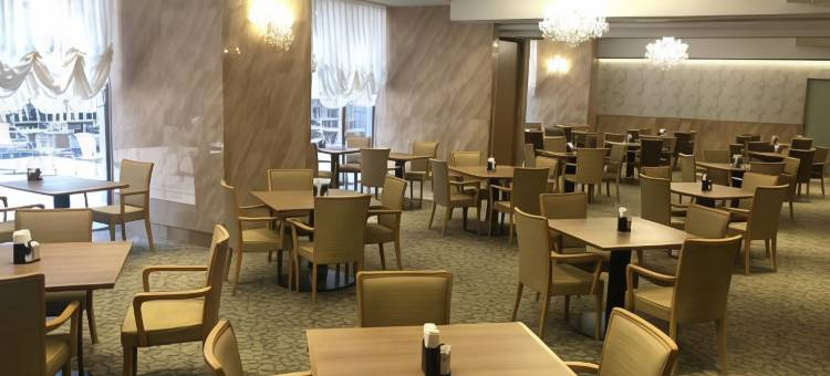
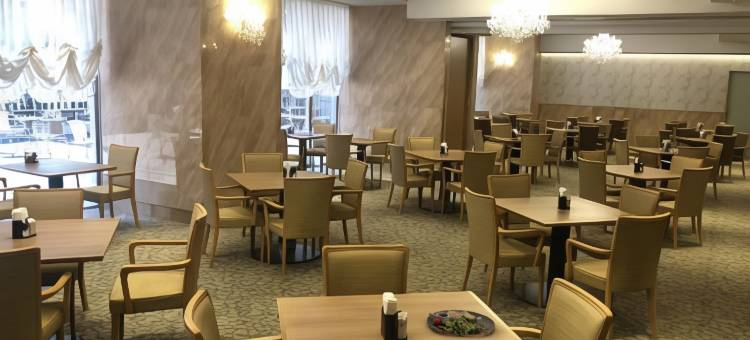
+ dinner plate [426,309,496,339]
